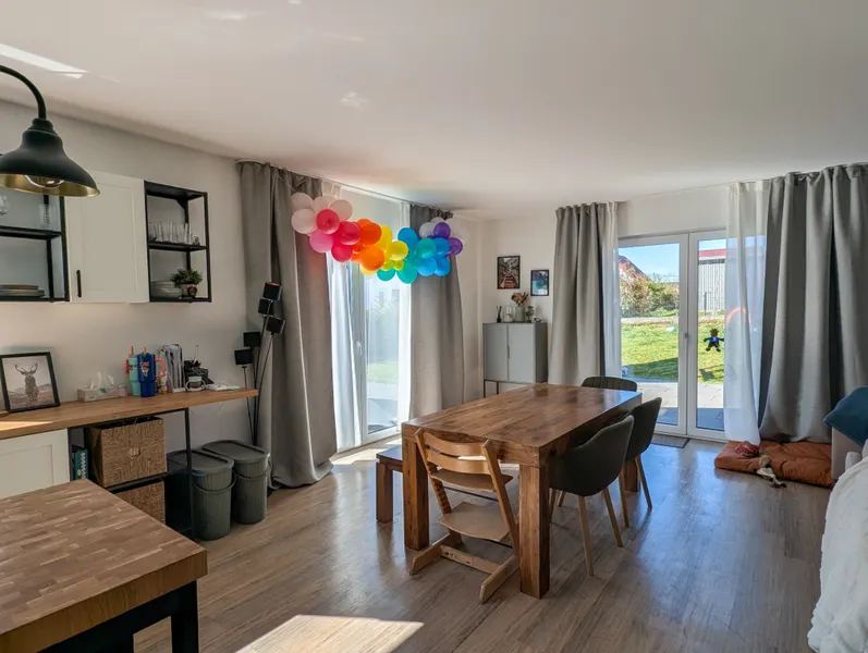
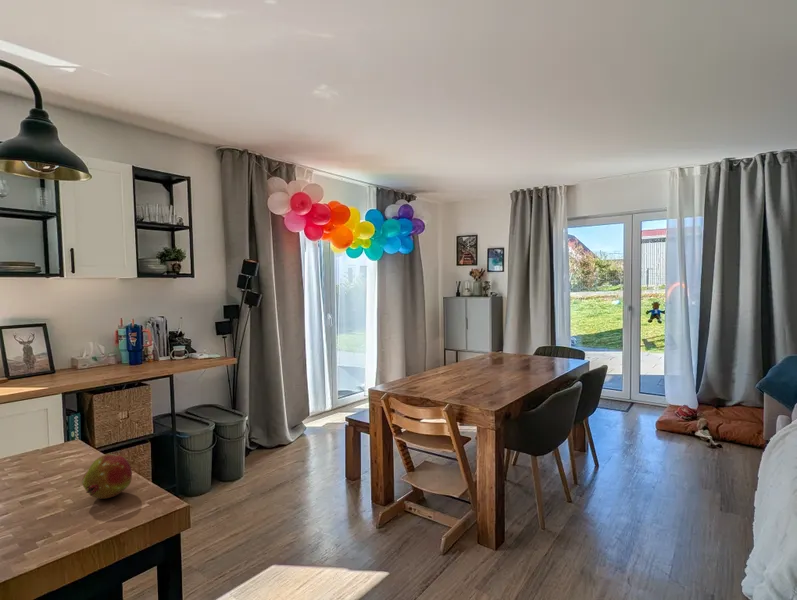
+ fruit [81,453,133,500]
